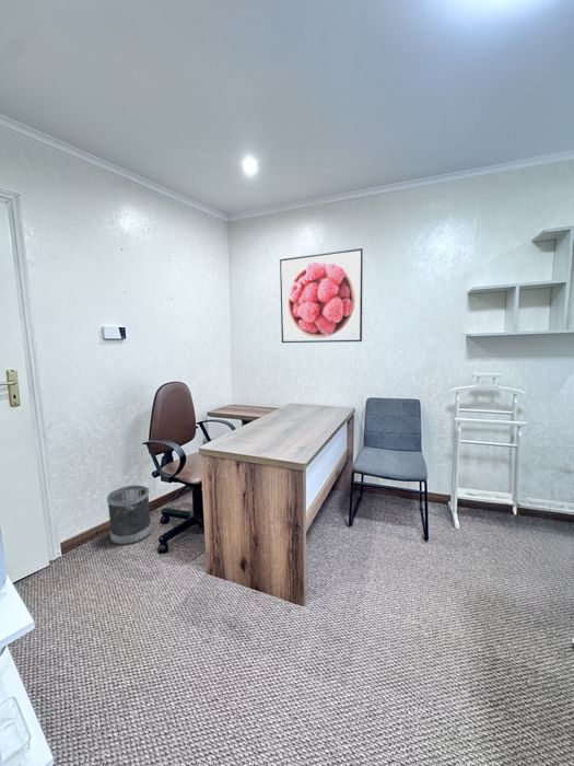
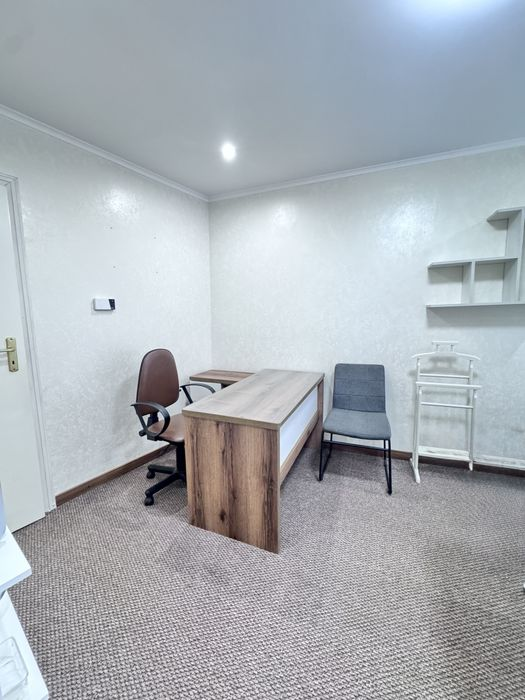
- wastebasket [106,484,153,546]
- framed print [279,247,364,344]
